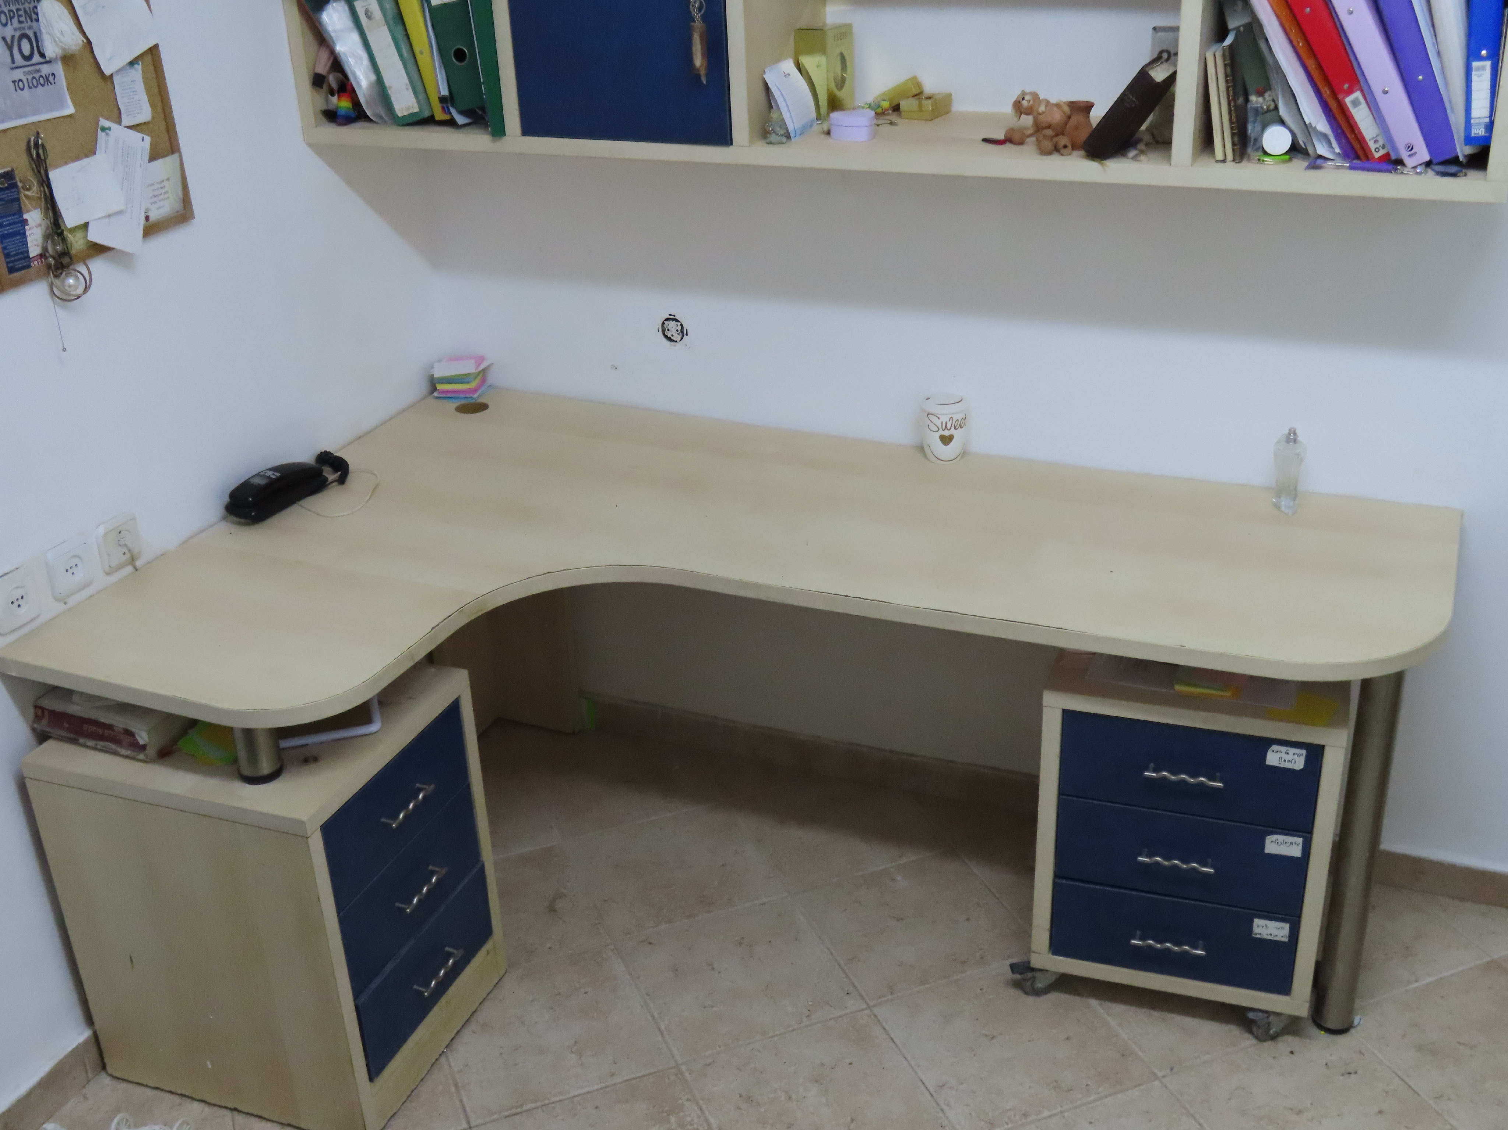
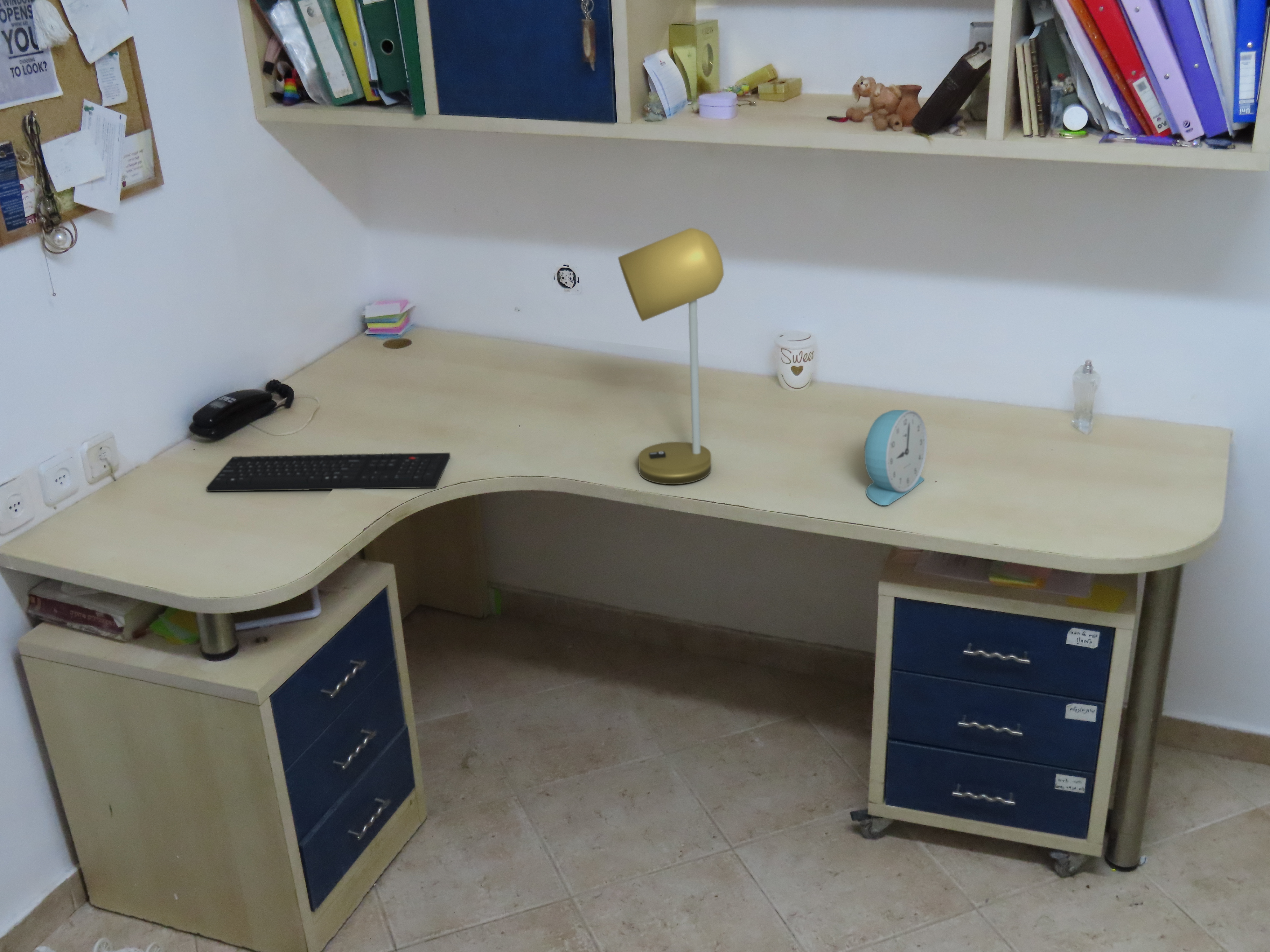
+ alarm clock [864,409,927,506]
+ keyboard [206,452,451,492]
+ desk lamp [618,228,724,485]
